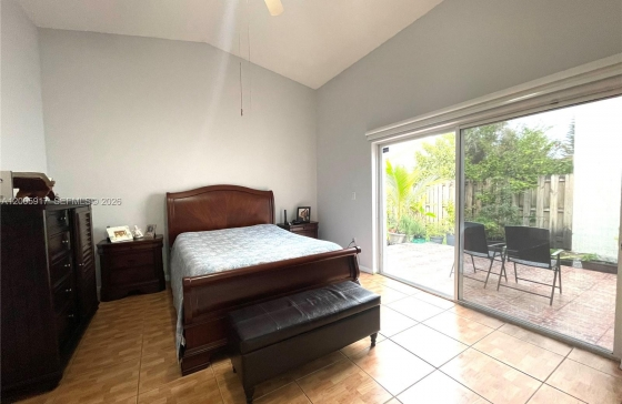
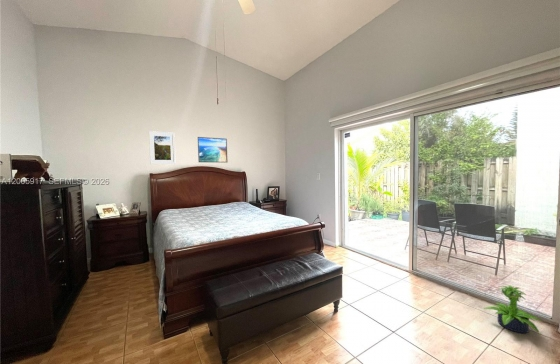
+ potted plant [483,284,544,334]
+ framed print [197,136,229,164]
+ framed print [148,130,177,165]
